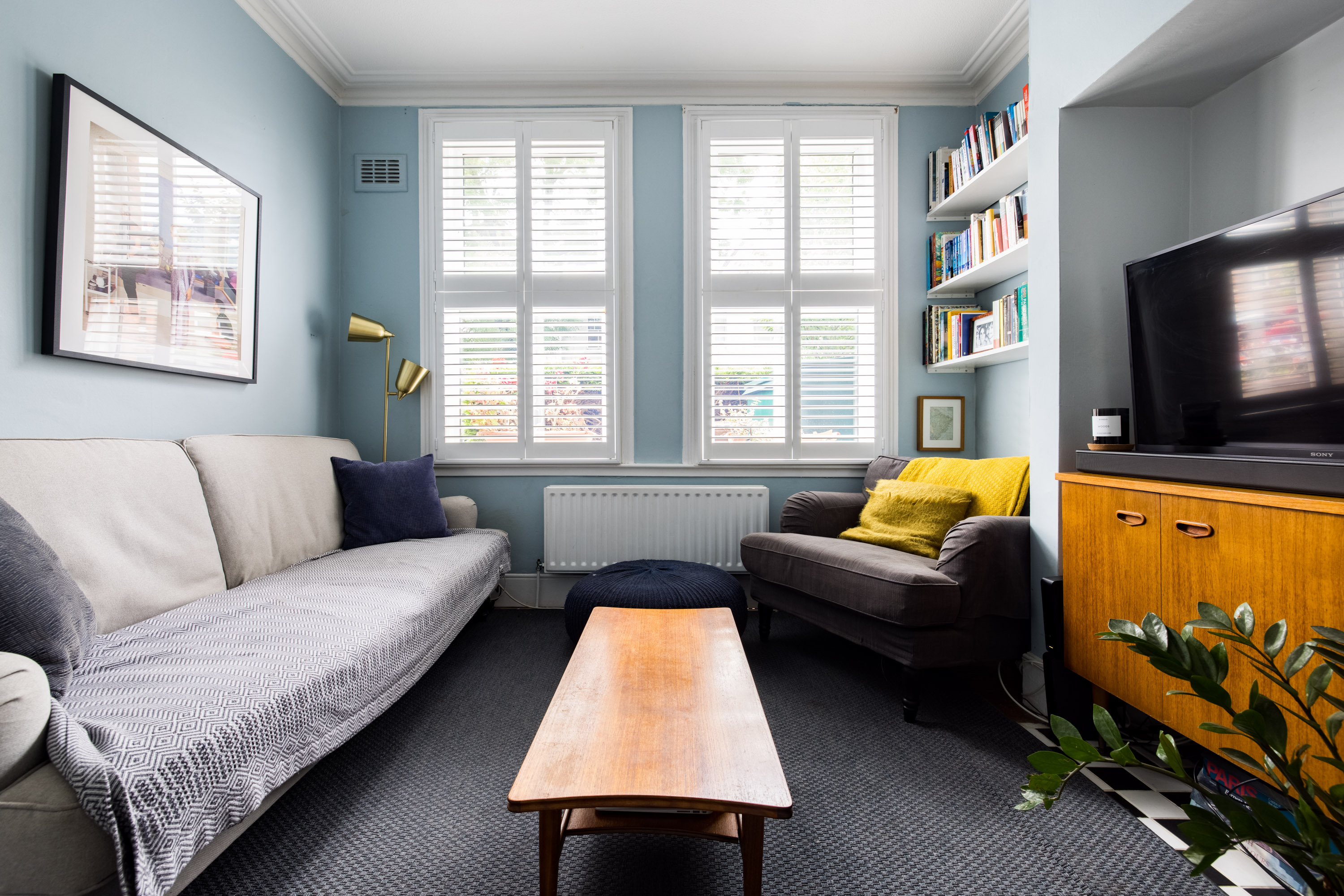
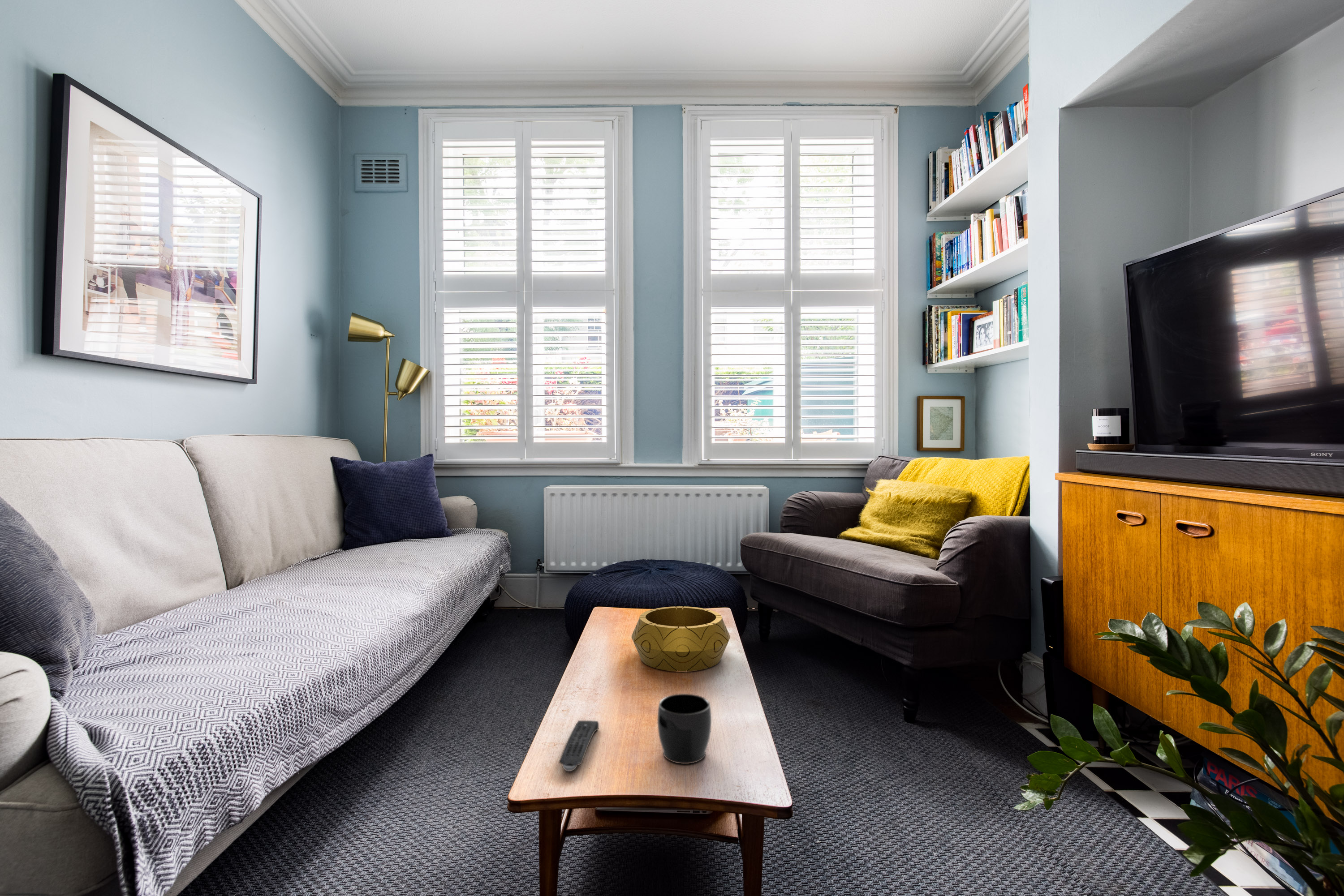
+ remote control [559,720,599,772]
+ decorative bowl [631,606,731,672]
+ mug [657,693,712,764]
